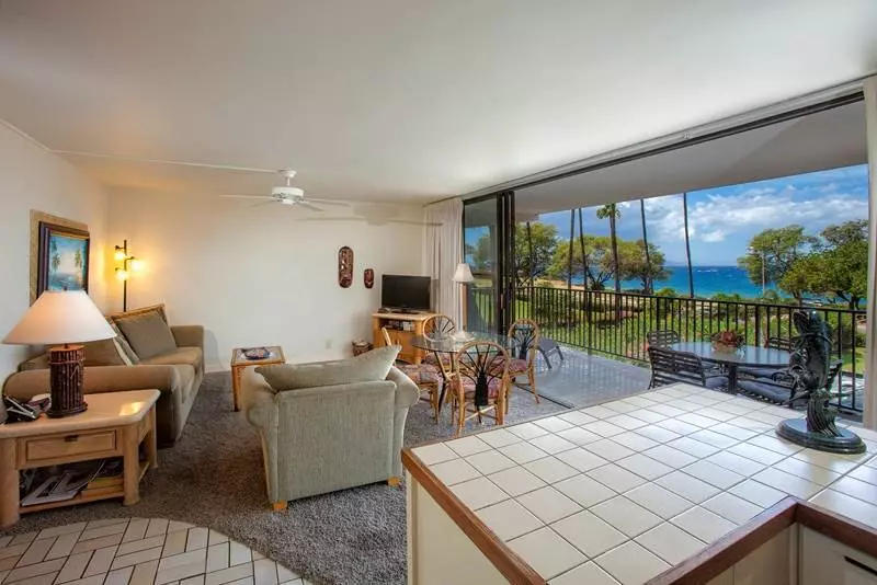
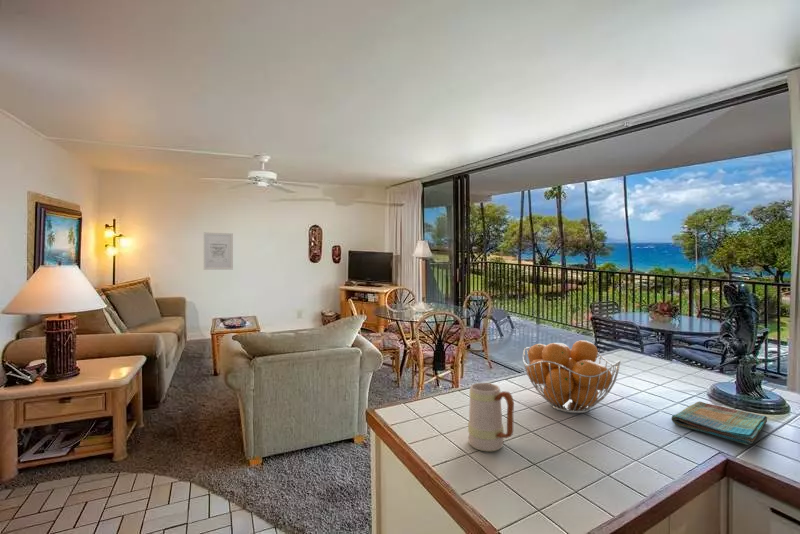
+ wall art [203,232,234,271]
+ mug [467,382,515,453]
+ dish towel [670,400,768,446]
+ fruit basket [522,339,621,414]
